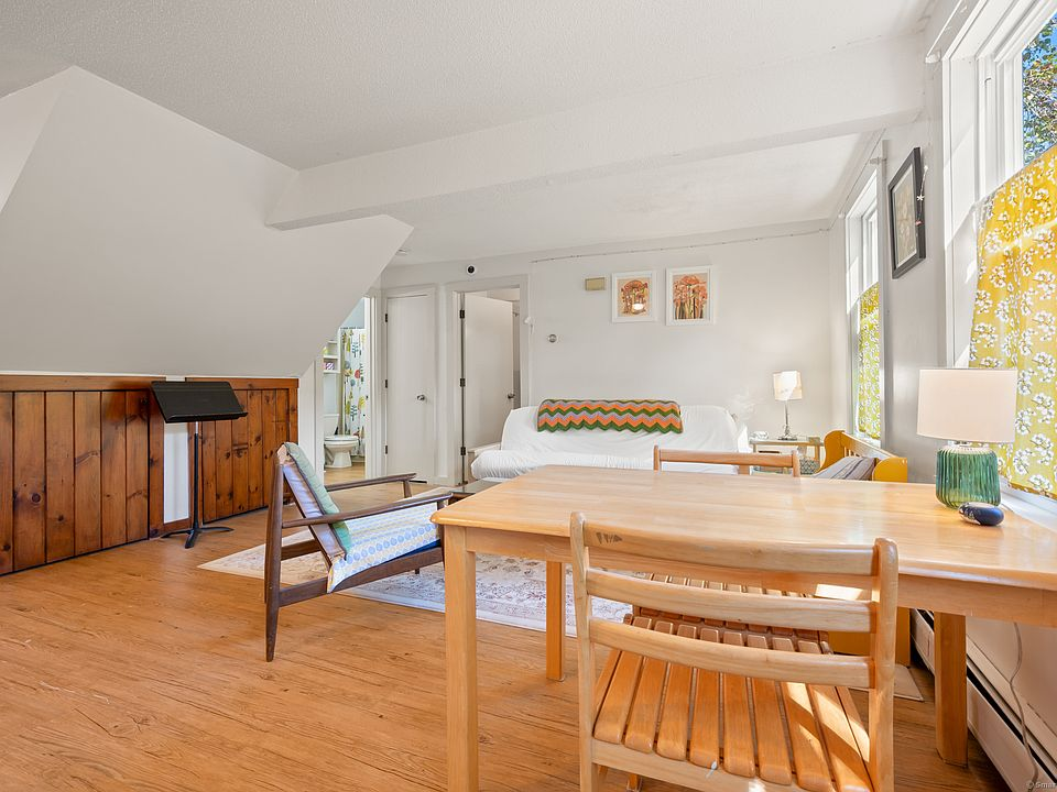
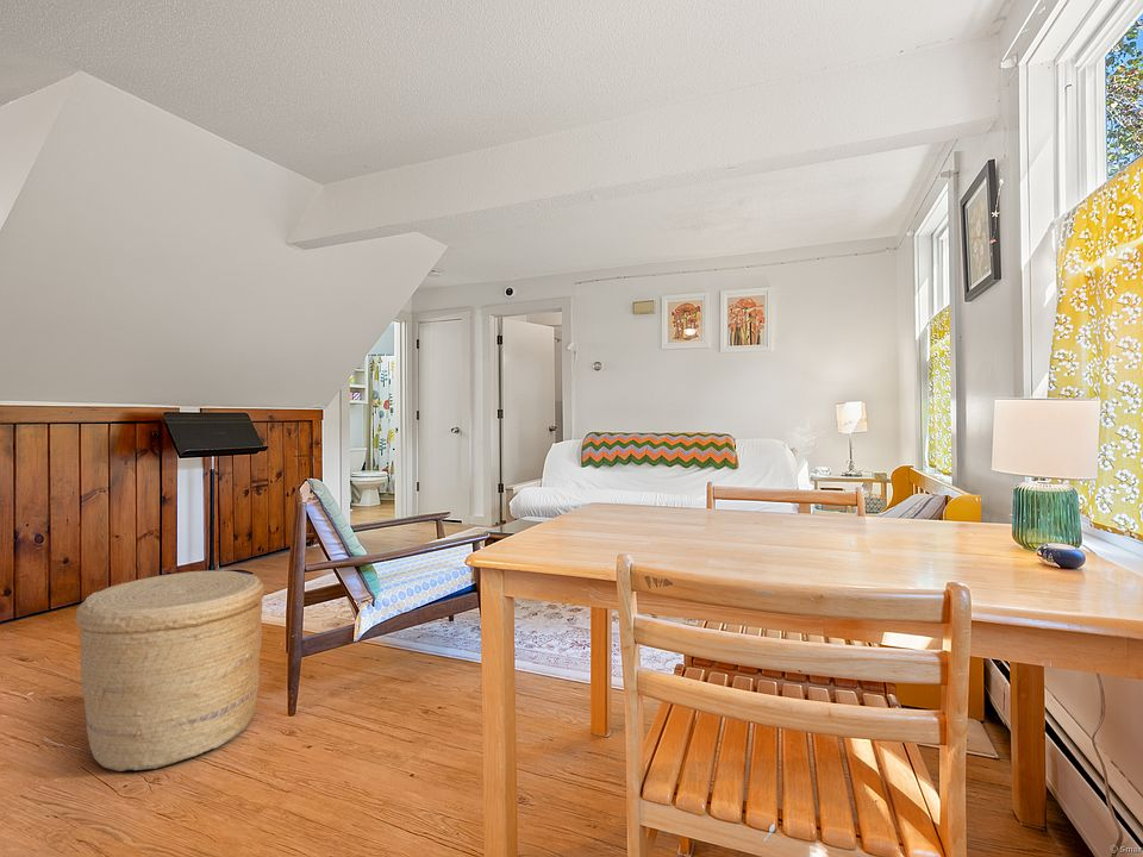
+ basket [75,569,266,772]
